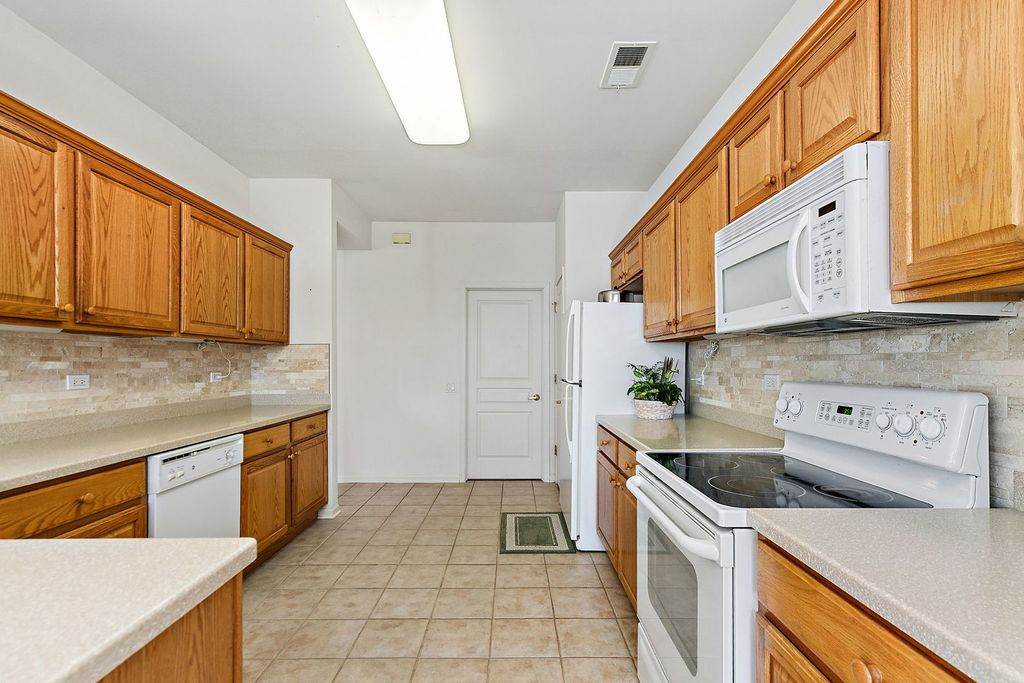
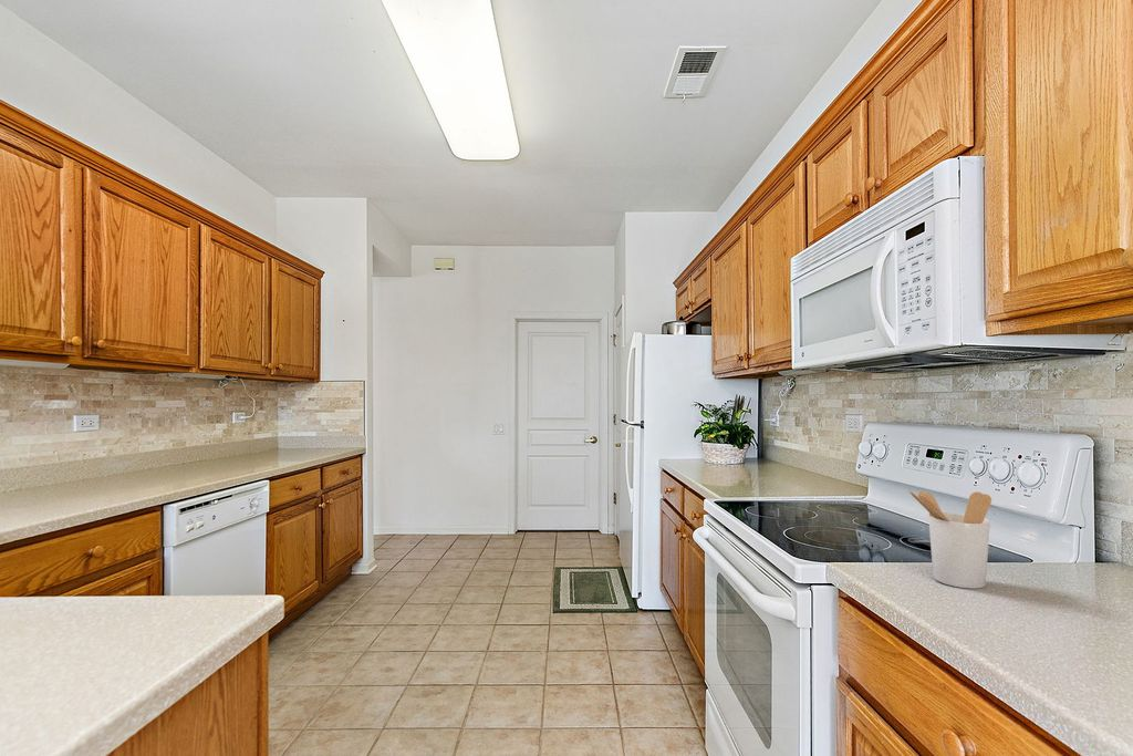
+ utensil holder [907,489,992,590]
